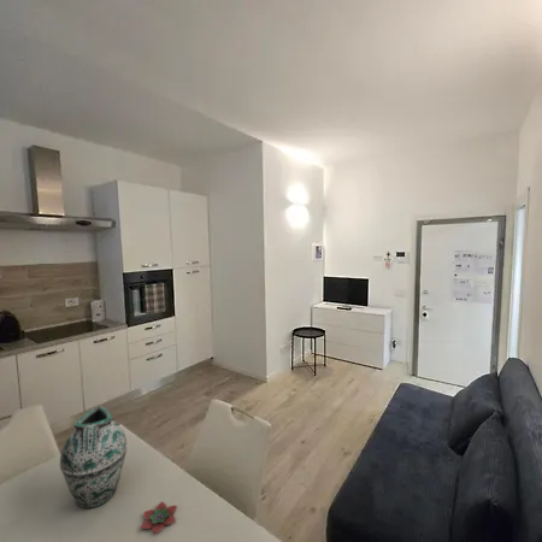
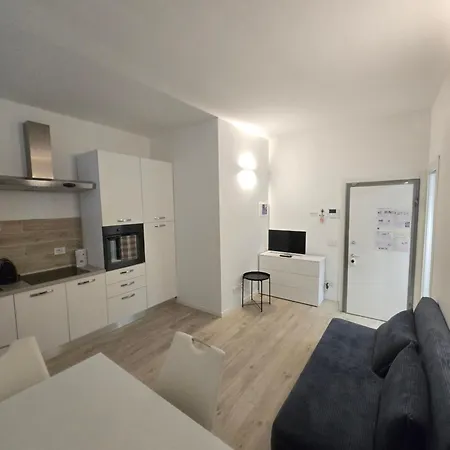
- flower [139,500,178,535]
- vase [59,405,129,509]
